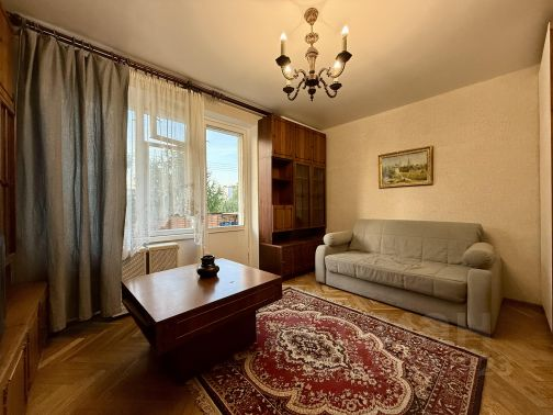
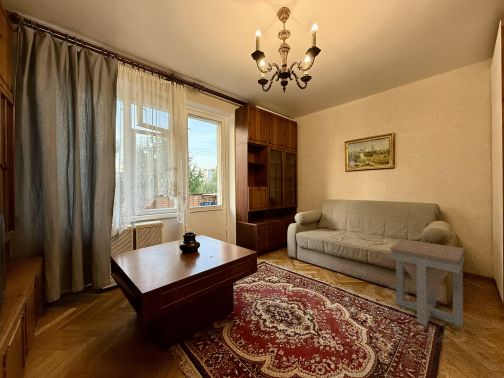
+ side table [389,239,465,328]
